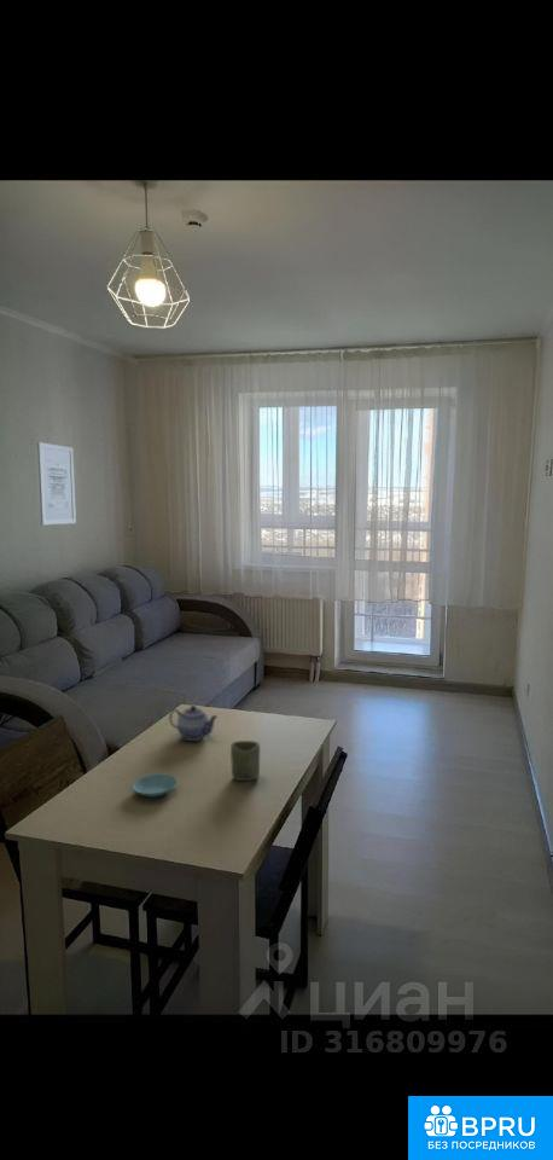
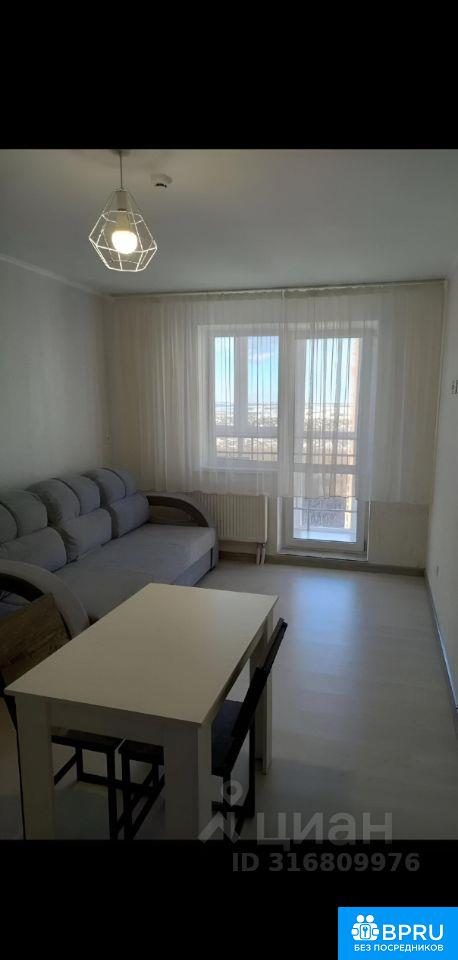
- wall art [36,441,77,526]
- cup [229,740,261,782]
- teapot [168,704,220,742]
- saucer [132,773,179,799]
